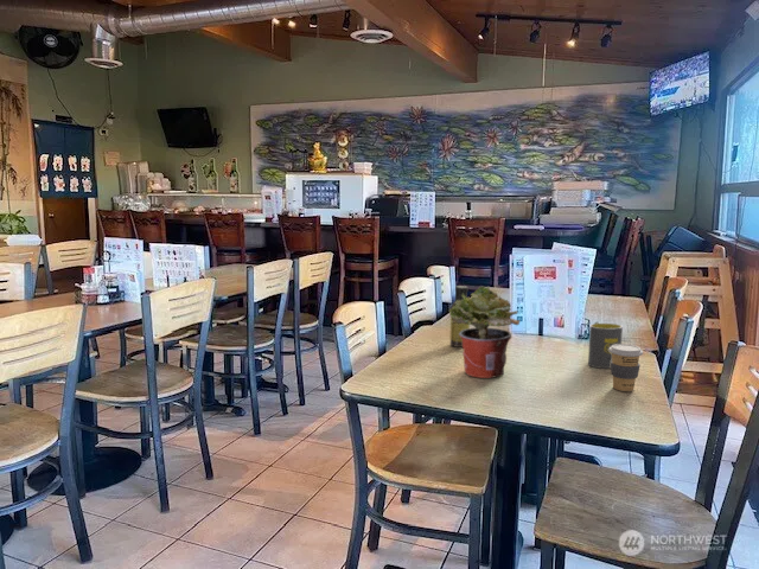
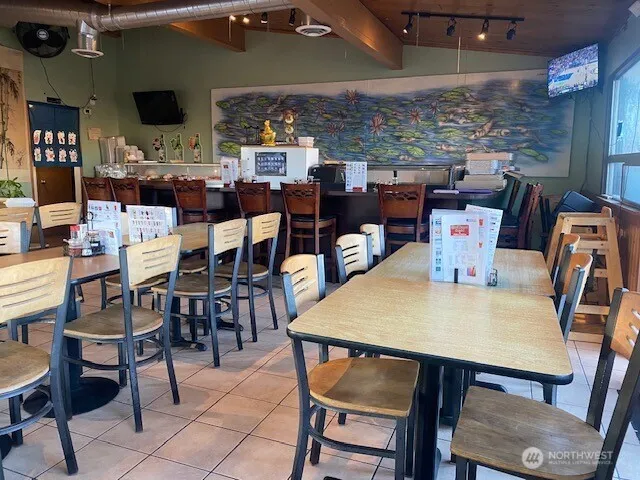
- mug [587,321,624,370]
- coffee cup [608,343,644,392]
- potted plant [448,286,522,379]
- sauce bottle [448,284,471,349]
